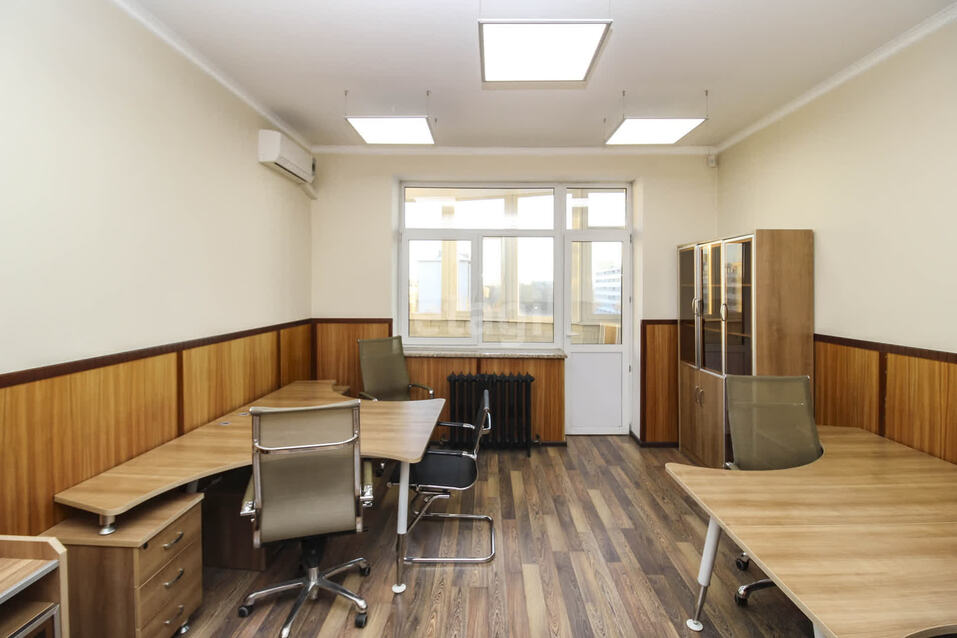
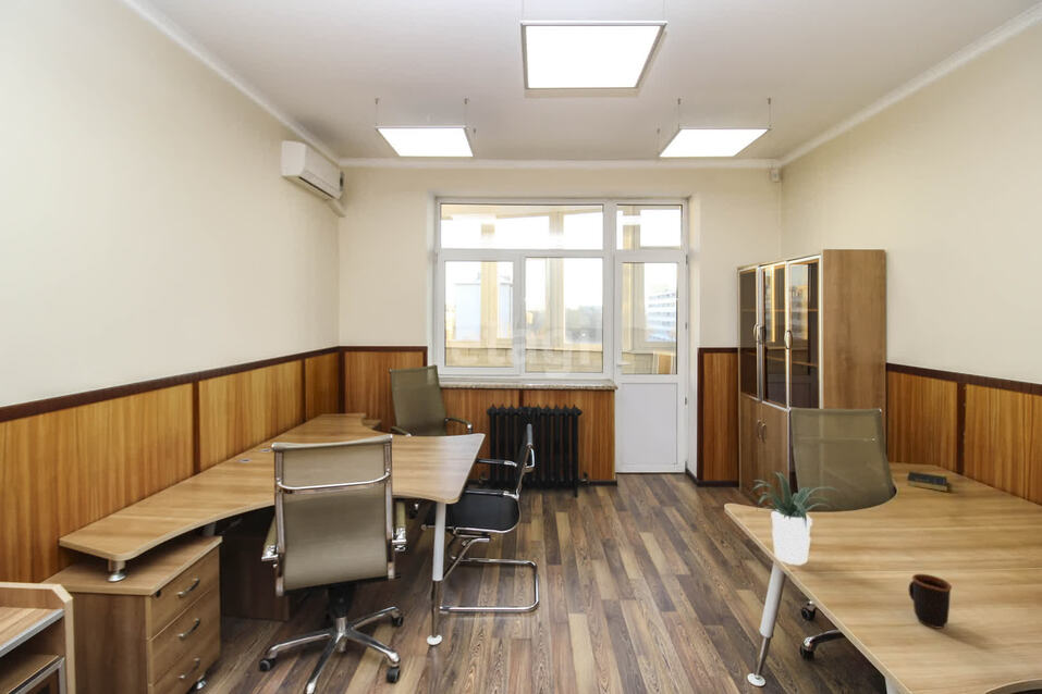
+ mug [908,573,953,630]
+ potted plant [744,471,851,566]
+ book [906,470,948,493]
